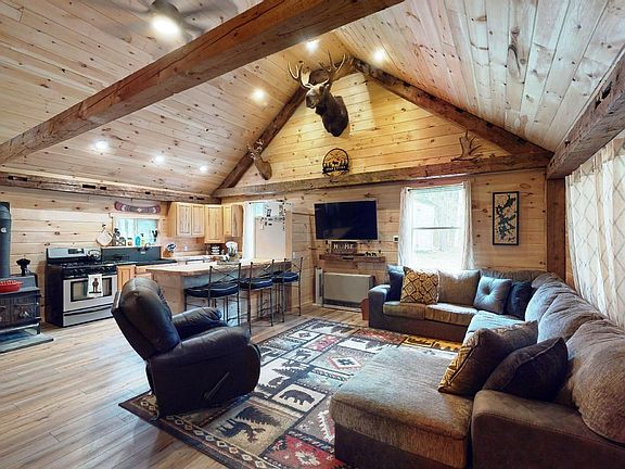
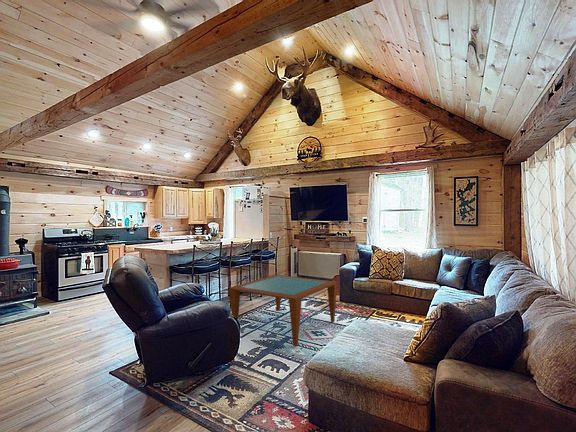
+ coffee table [228,274,338,347]
